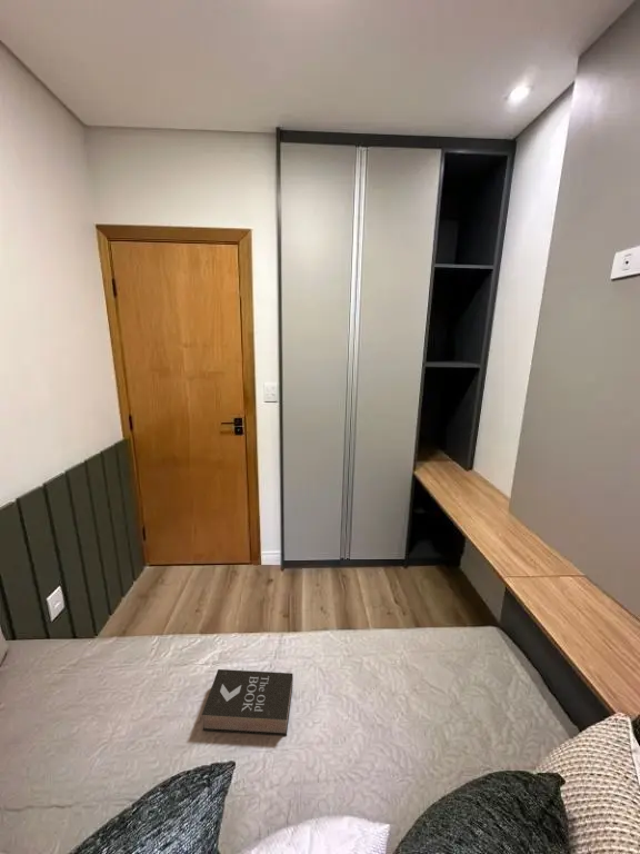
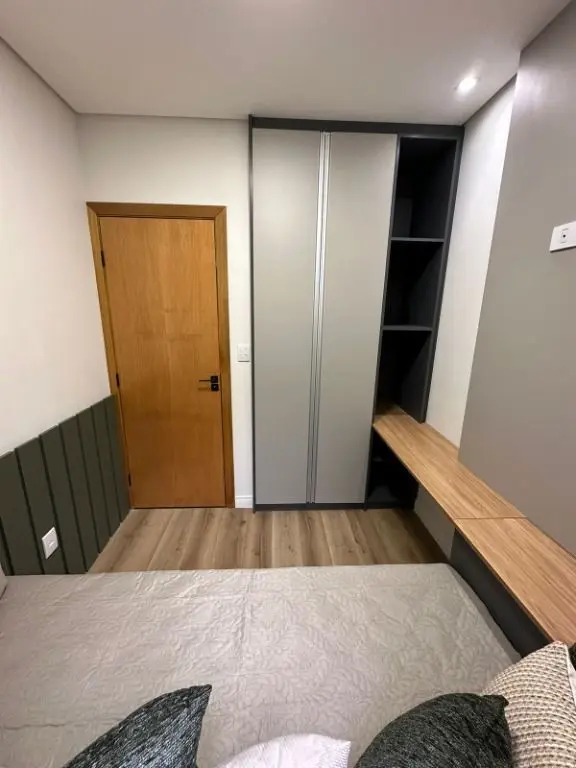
- book [201,668,294,736]
